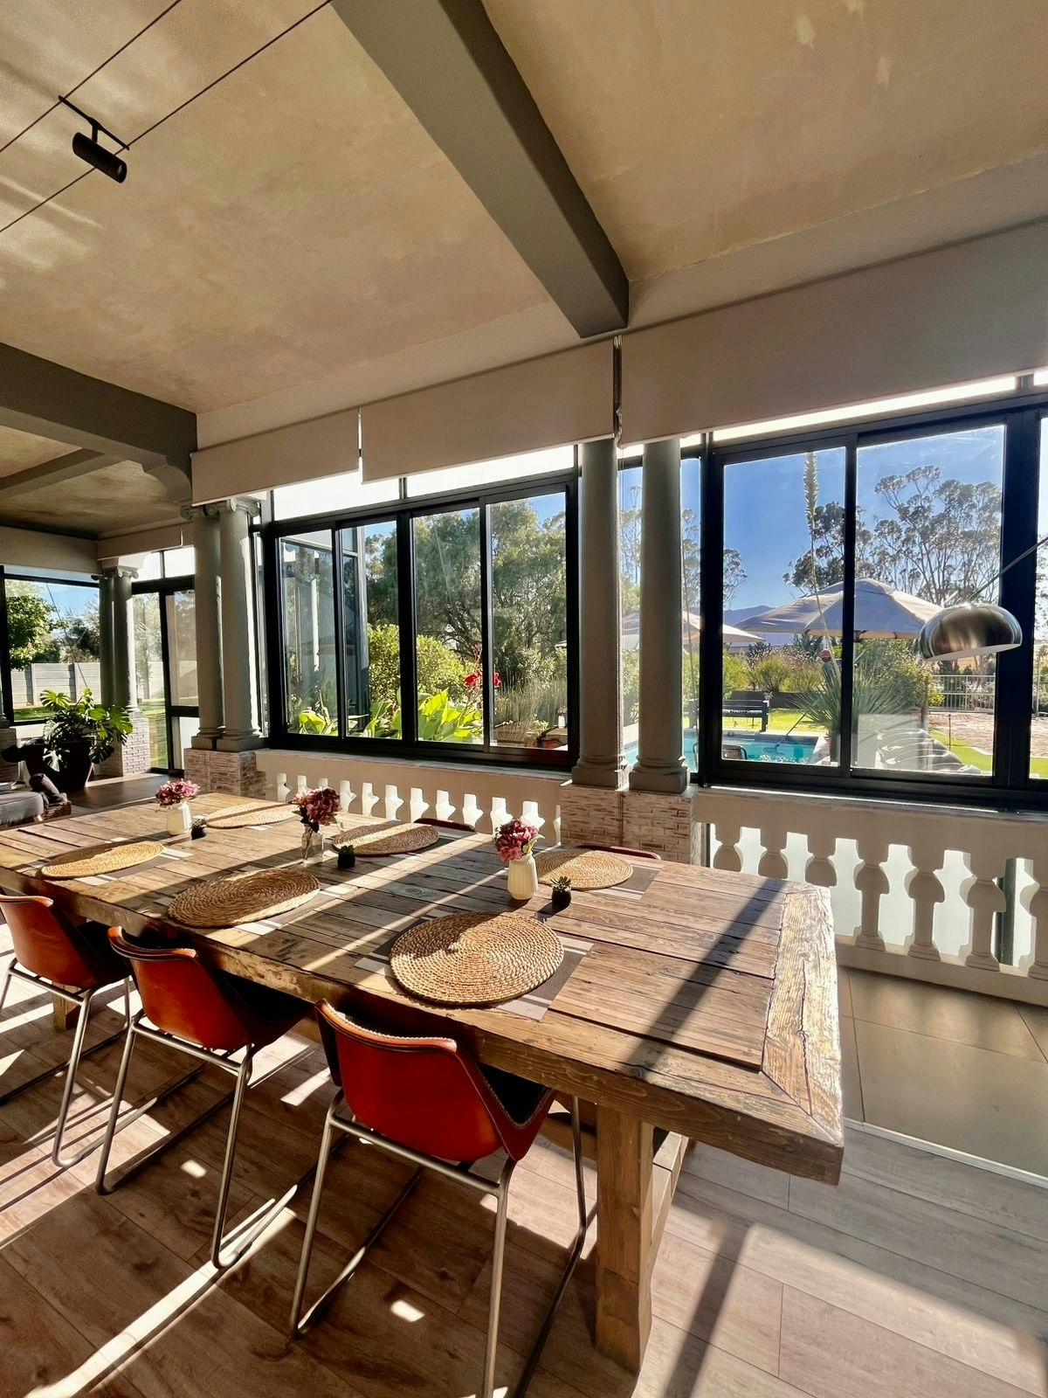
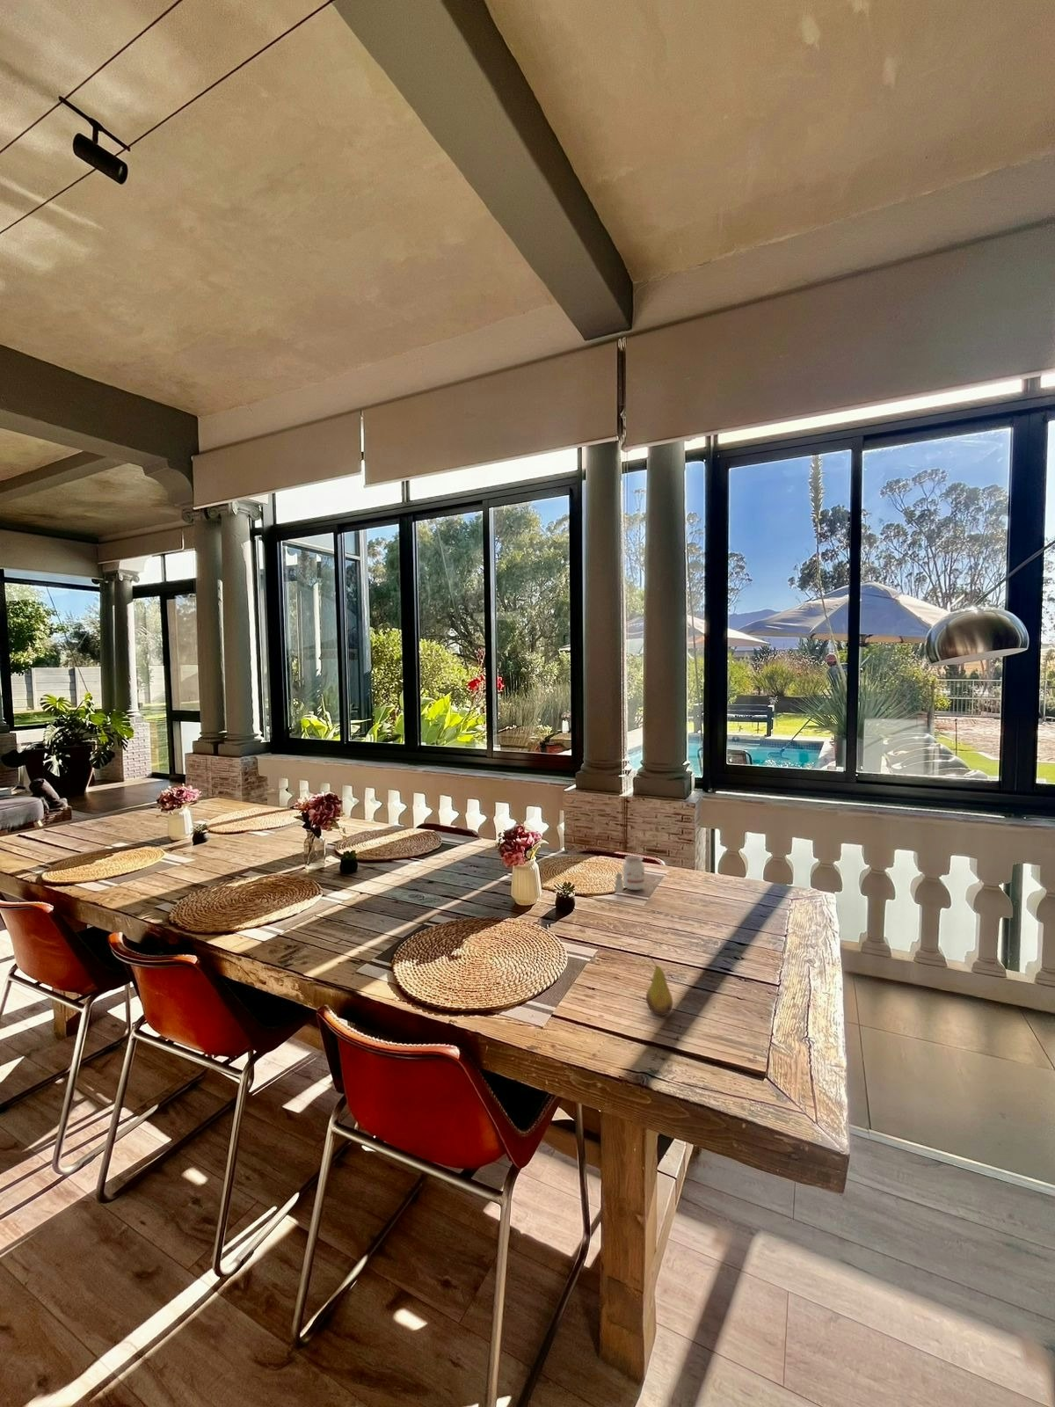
+ fruit [645,953,674,1017]
+ candle [614,855,645,894]
